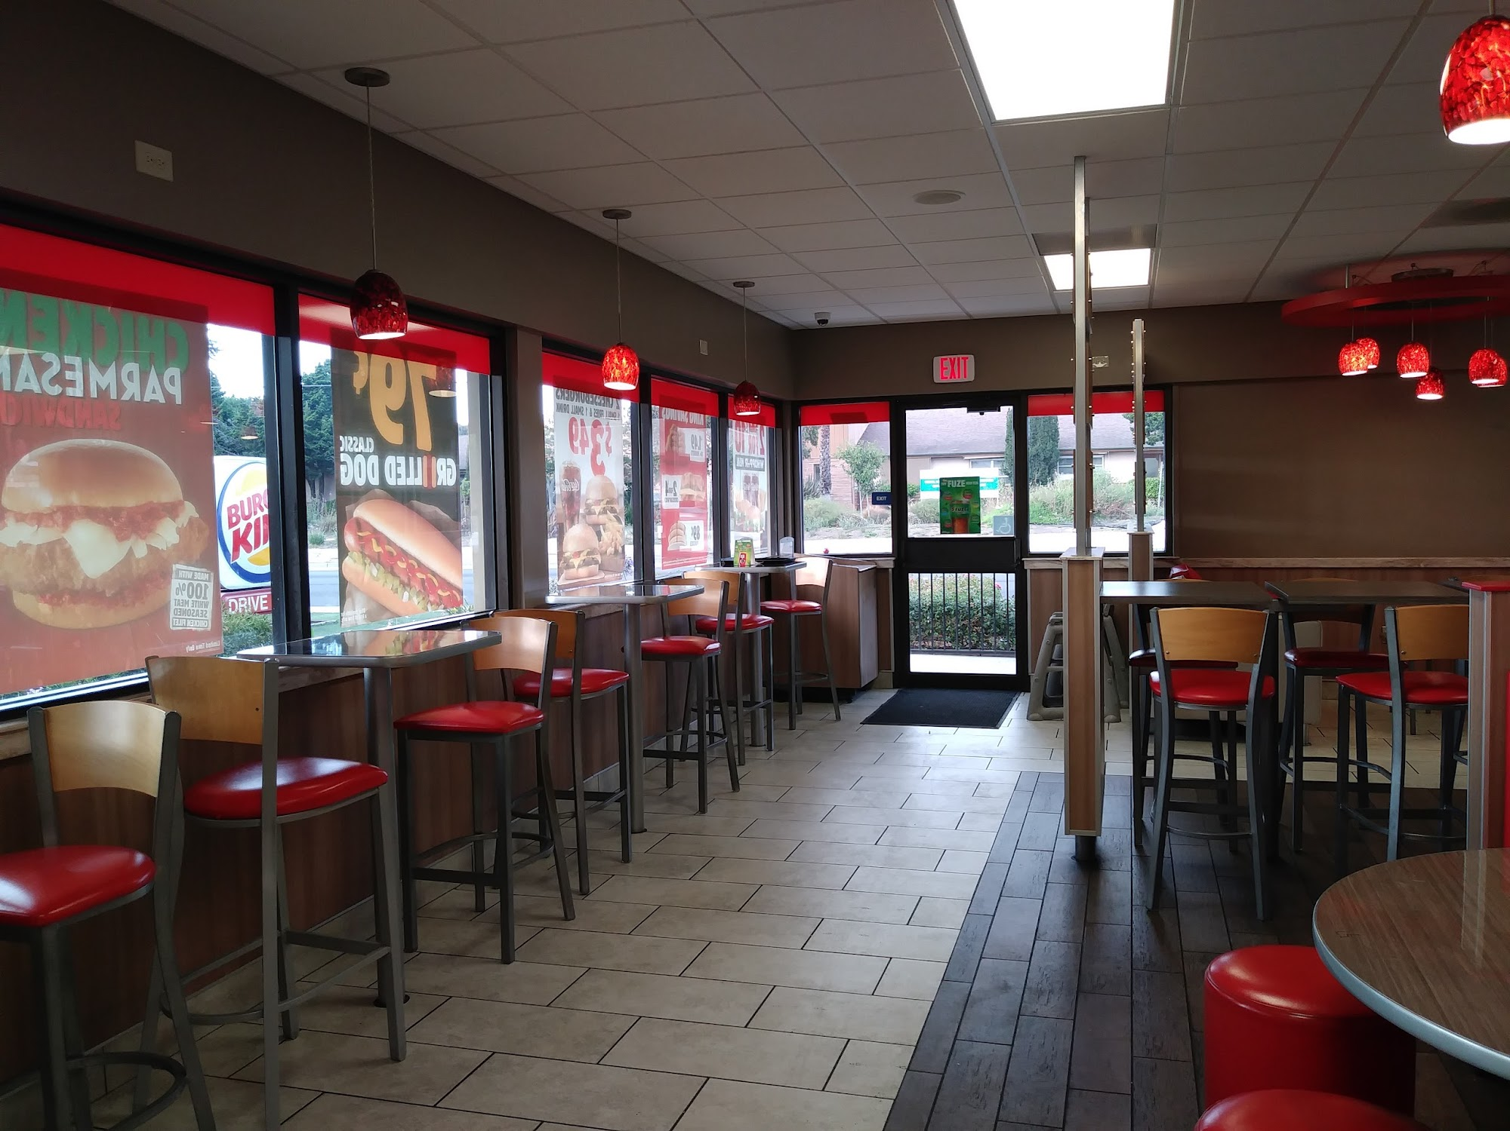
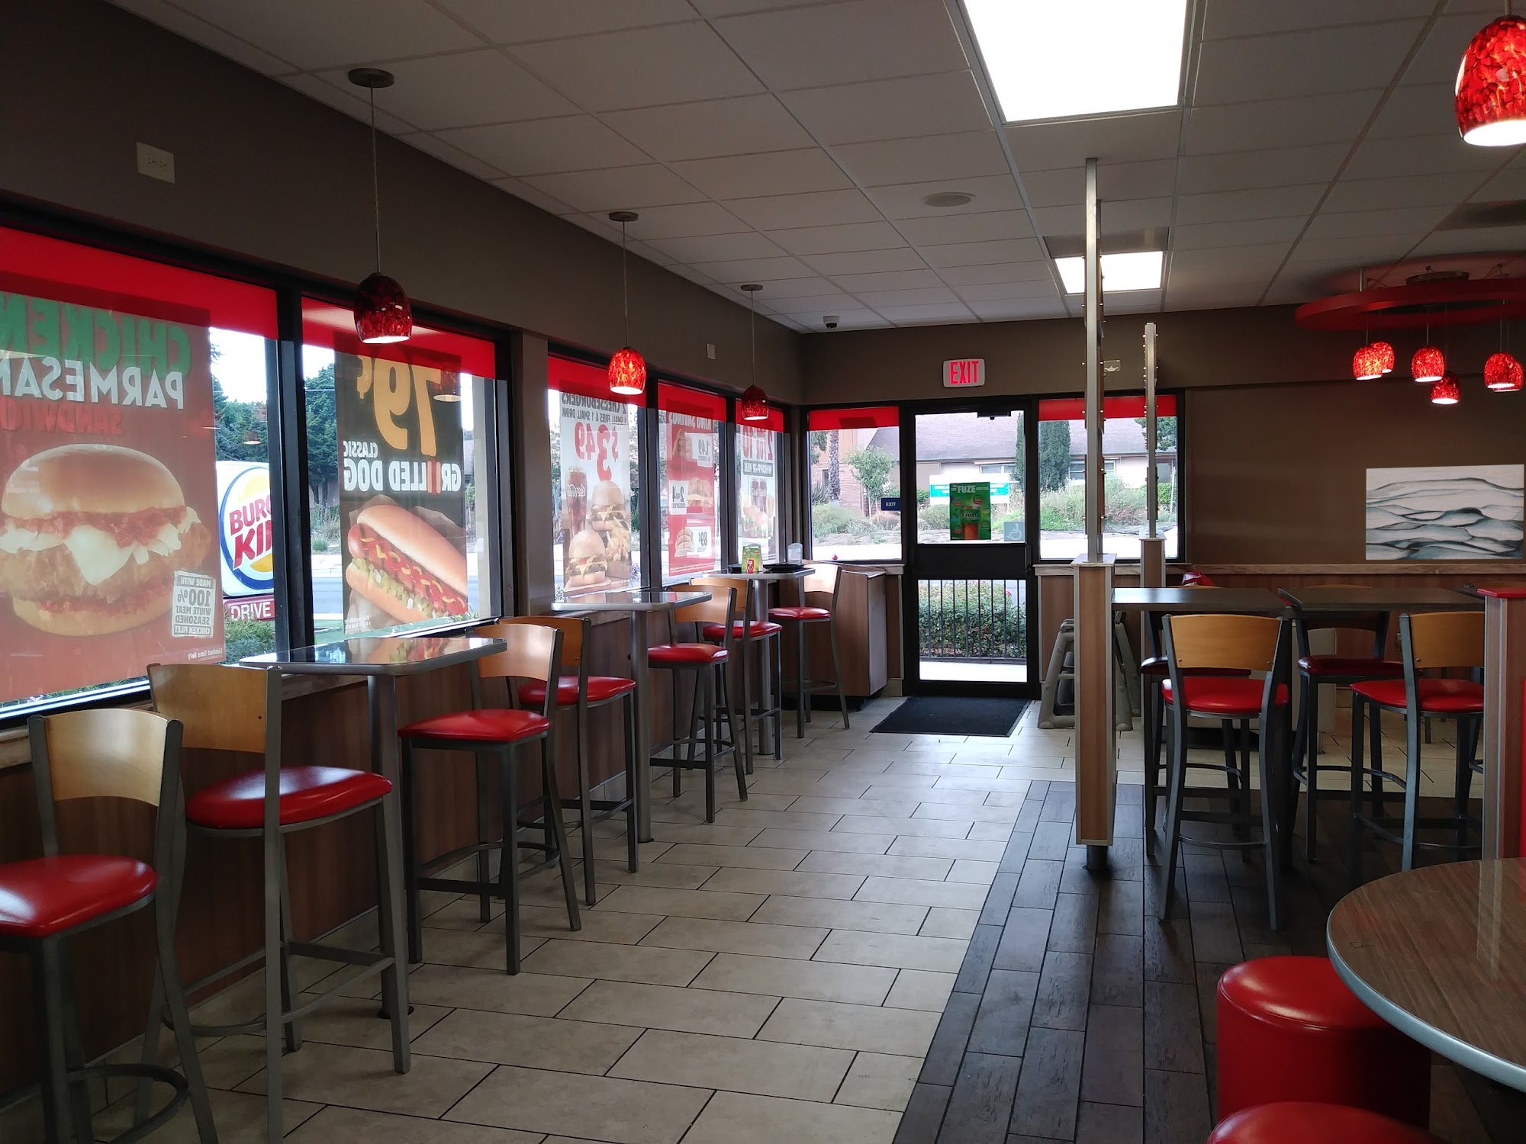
+ wall art [1365,464,1525,560]
